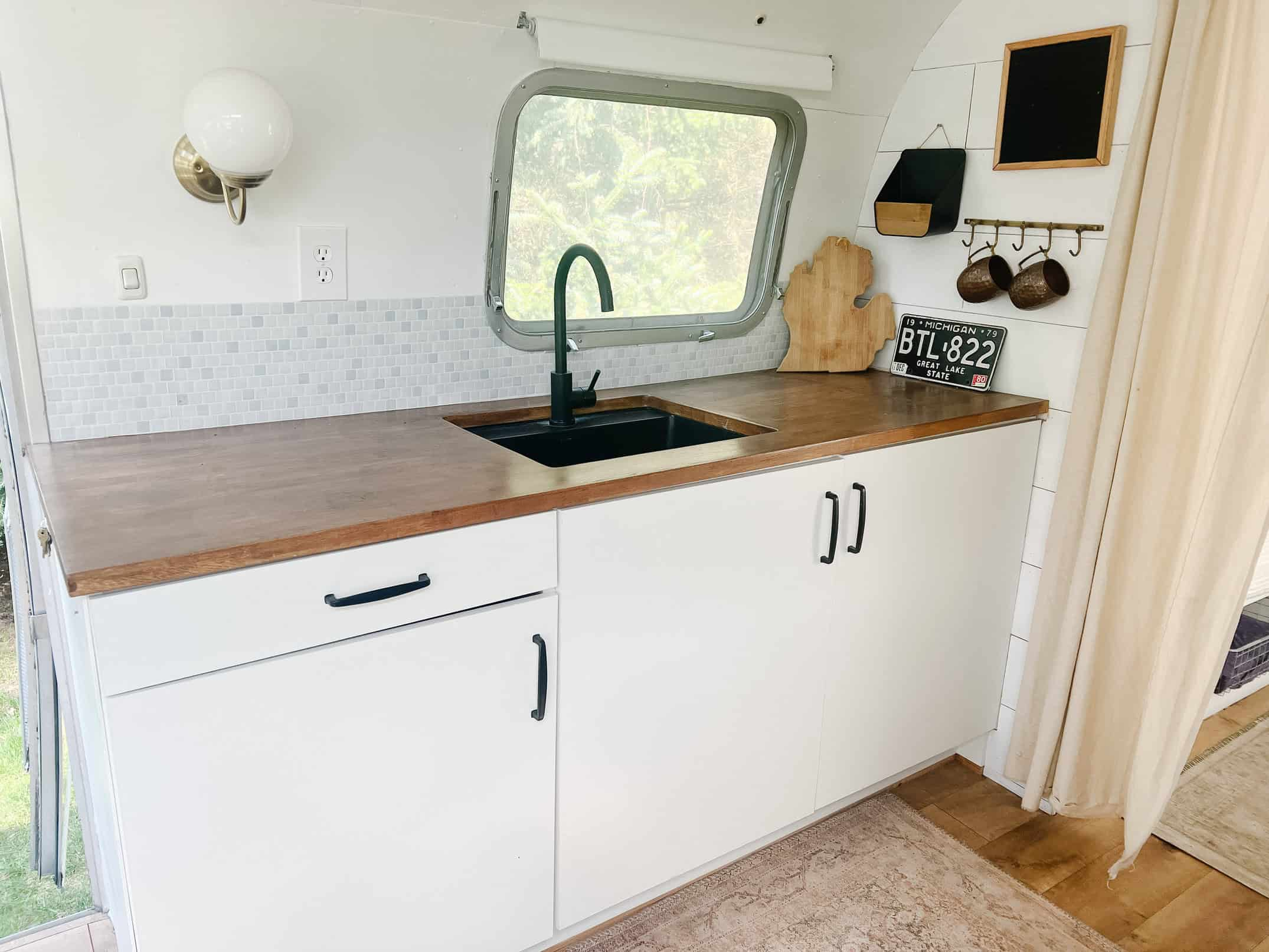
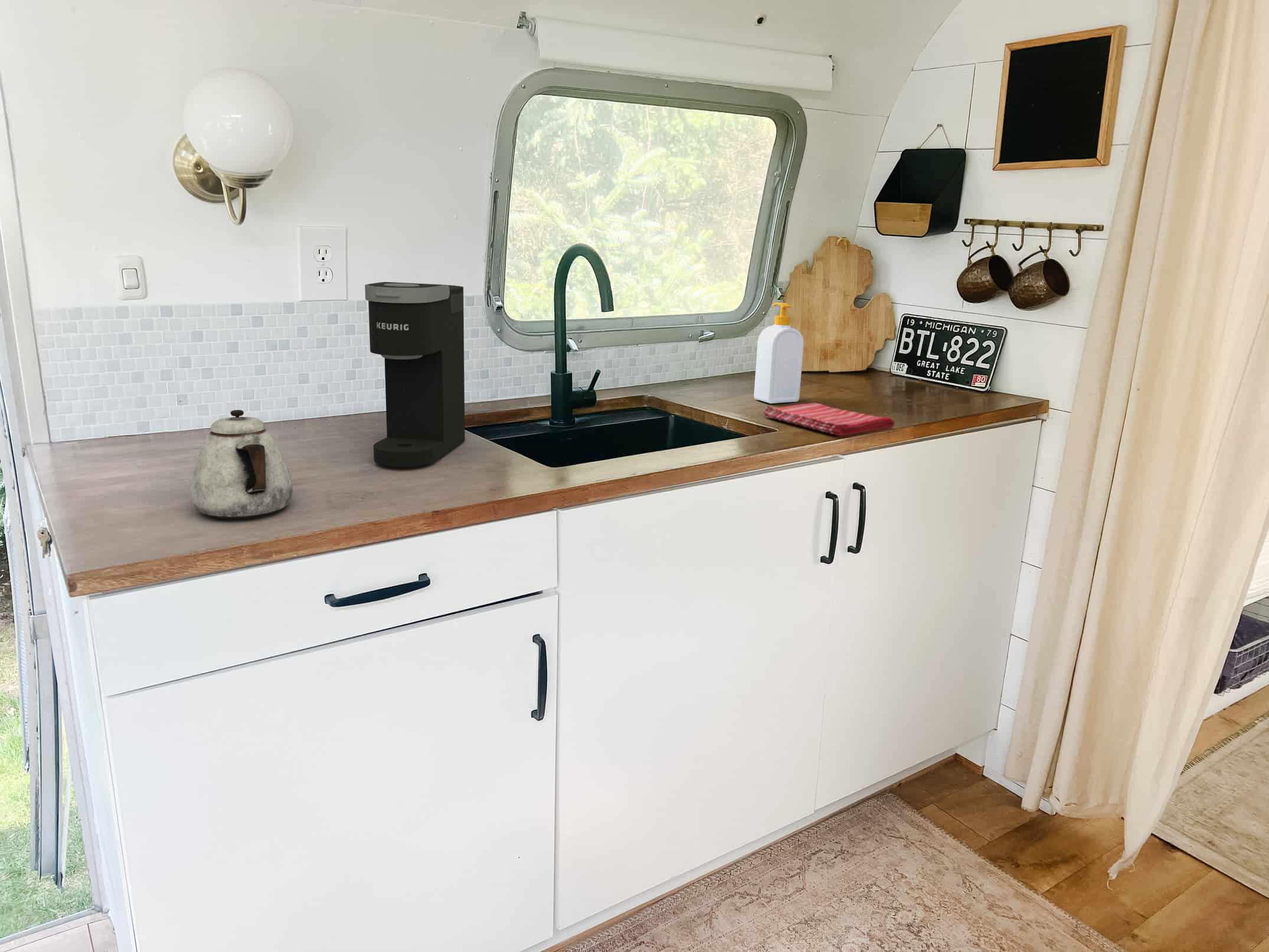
+ teapot [190,409,293,519]
+ soap bottle [753,302,804,404]
+ coffee maker [364,281,466,469]
+ dish towel [763,402,895,437]
